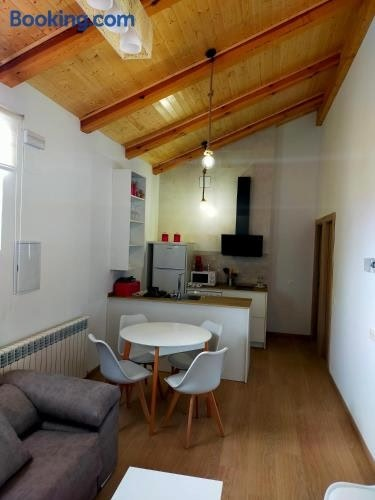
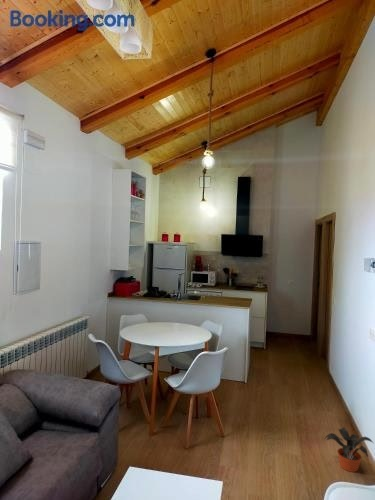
+ potted plant [323,426,374,473]
